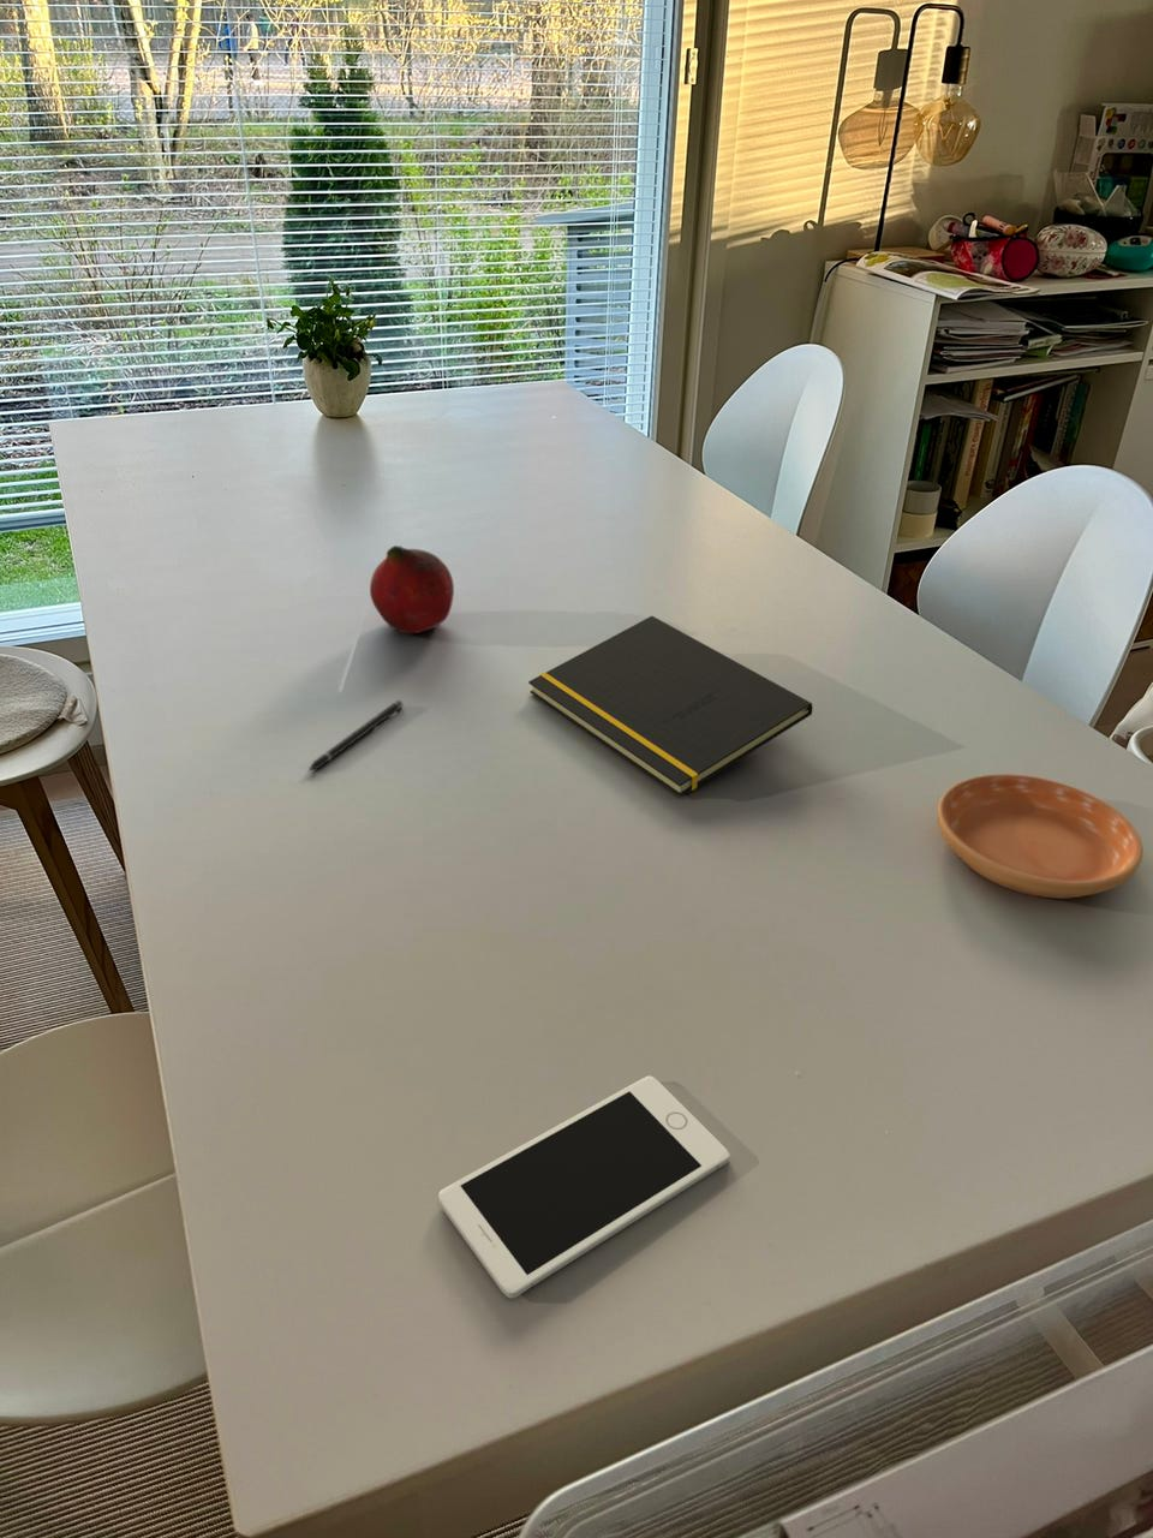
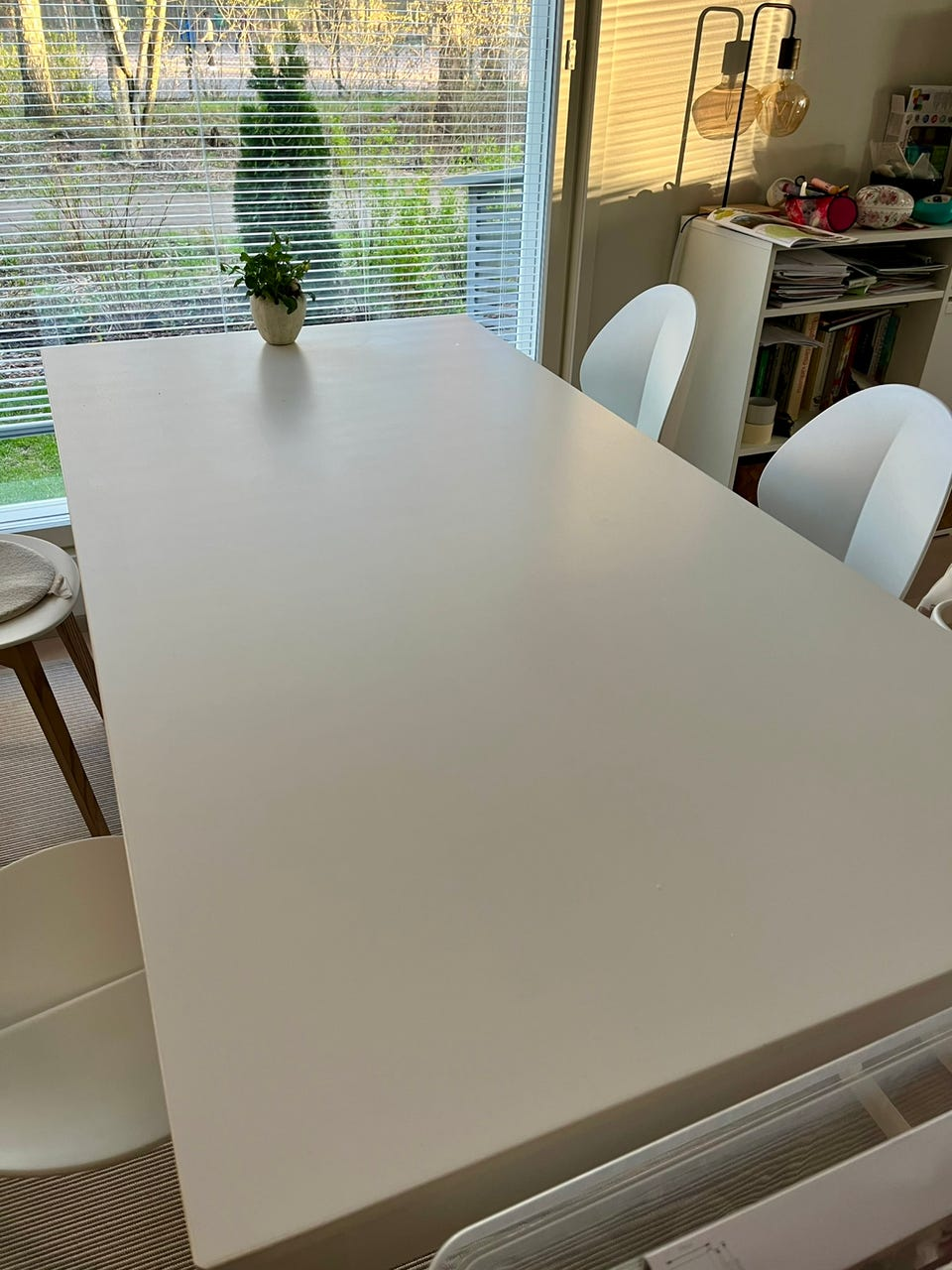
- pen [306,699,403,773]
- cell phone [437,1075,730,1299]
- saucer [936,773,1145,900]
- fruit [368,544,455,635]
- notepad [527,615,813,798]
